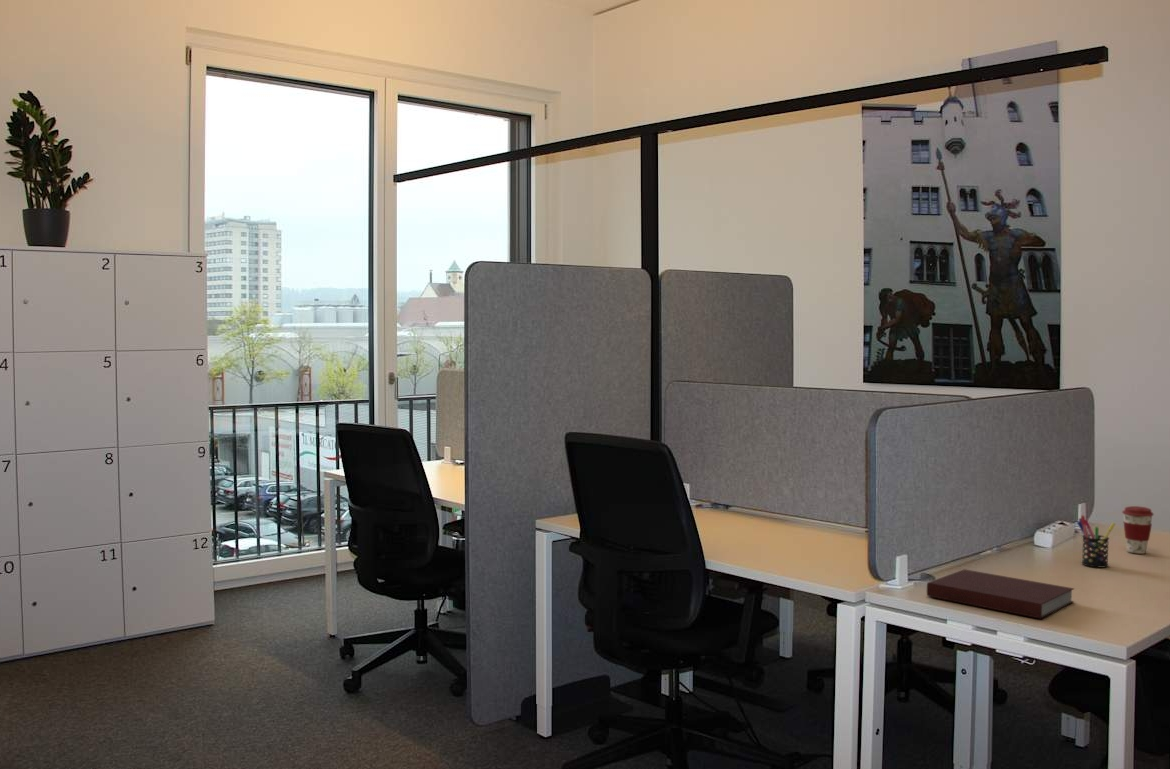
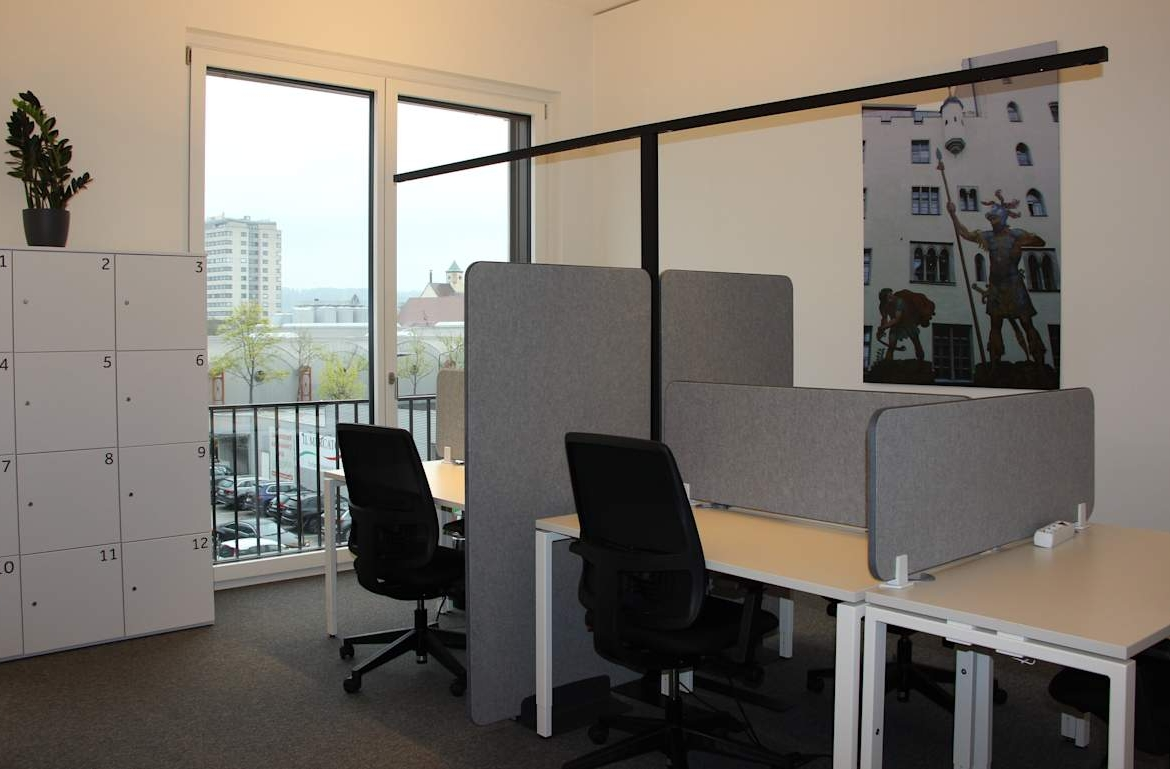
- coffee cup [1121,505,1155,555]
- notebook [926,568,1075,620]
- pen holder [1076,515,1116,568]
